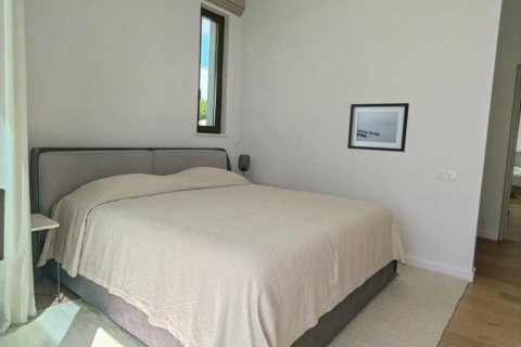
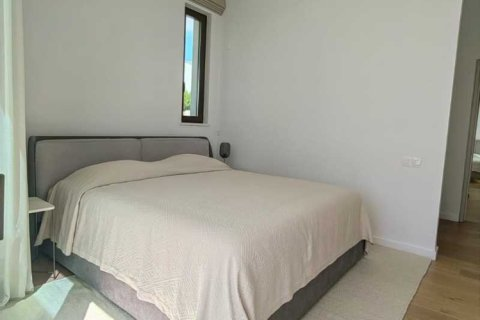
- wall art [346,102,410,153]
